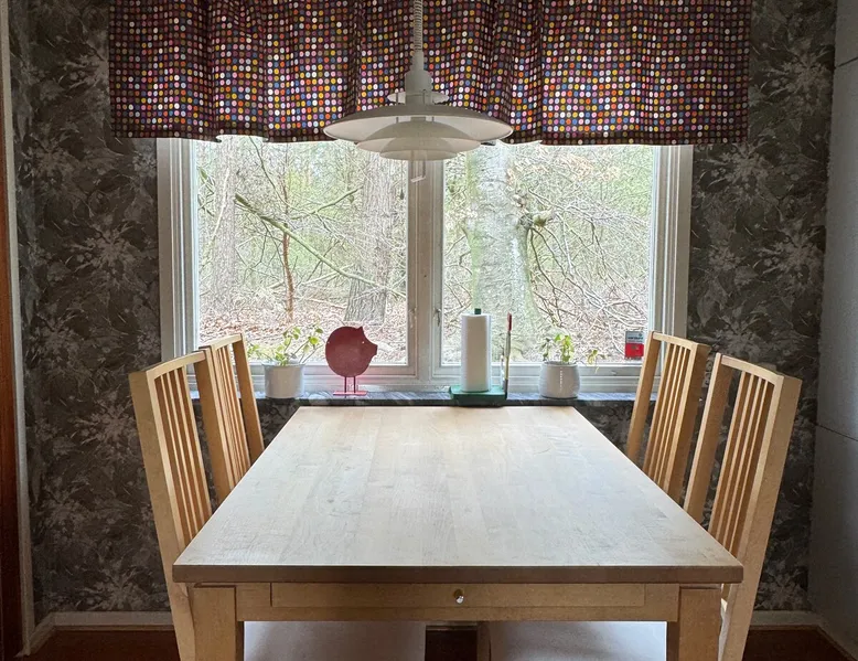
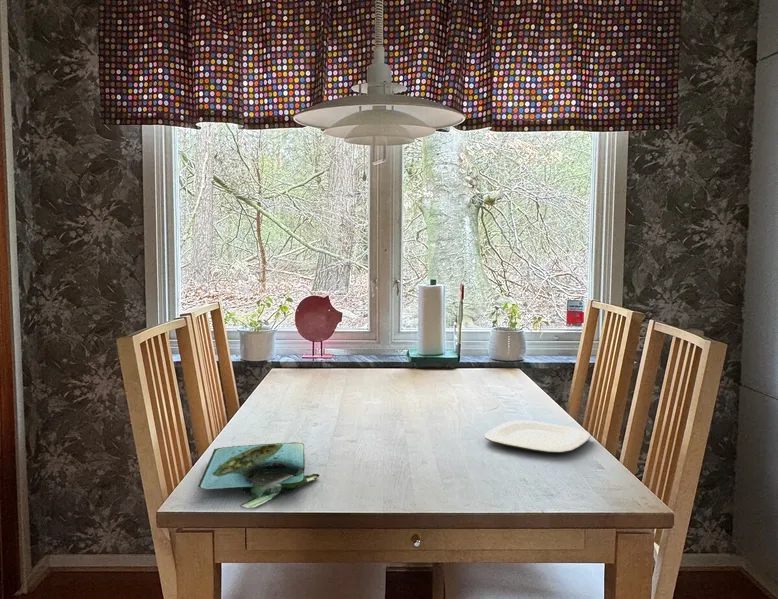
+ plate [484,419,592,454]
+ platter [197,441,320,509]
